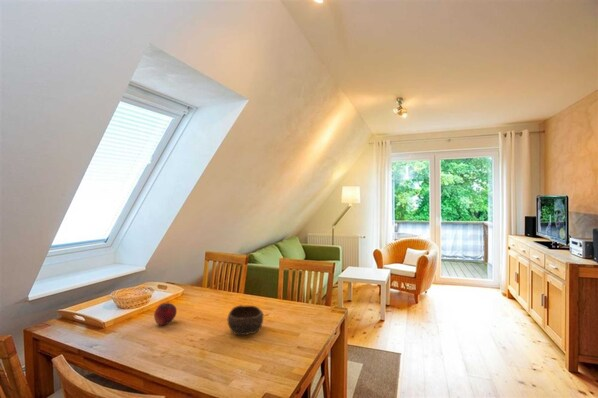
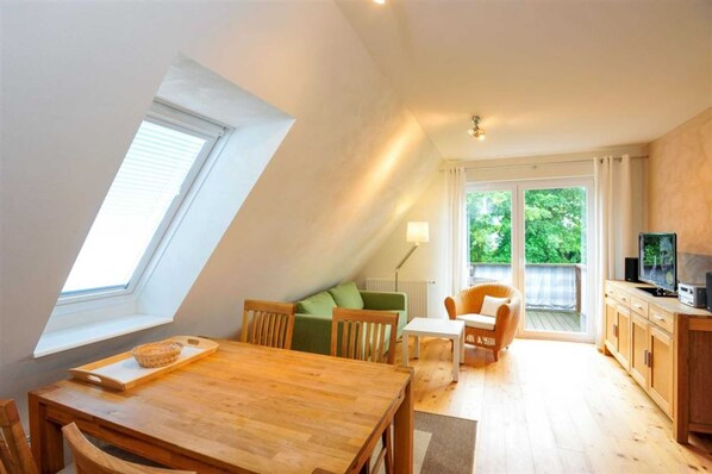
- fruit [153,301,178,326]
- bowl [227,304,265,336]
